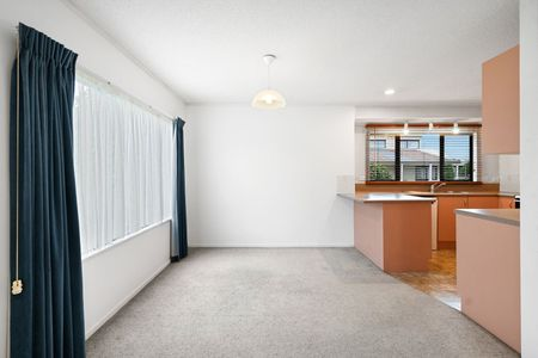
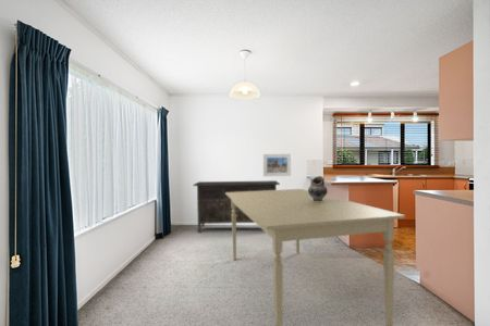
+ dining table [225,188,406,326]
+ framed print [262,153,292,177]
+ sideboard [193,179,281,234]
+ ceramic jug [307,175,329,201]
